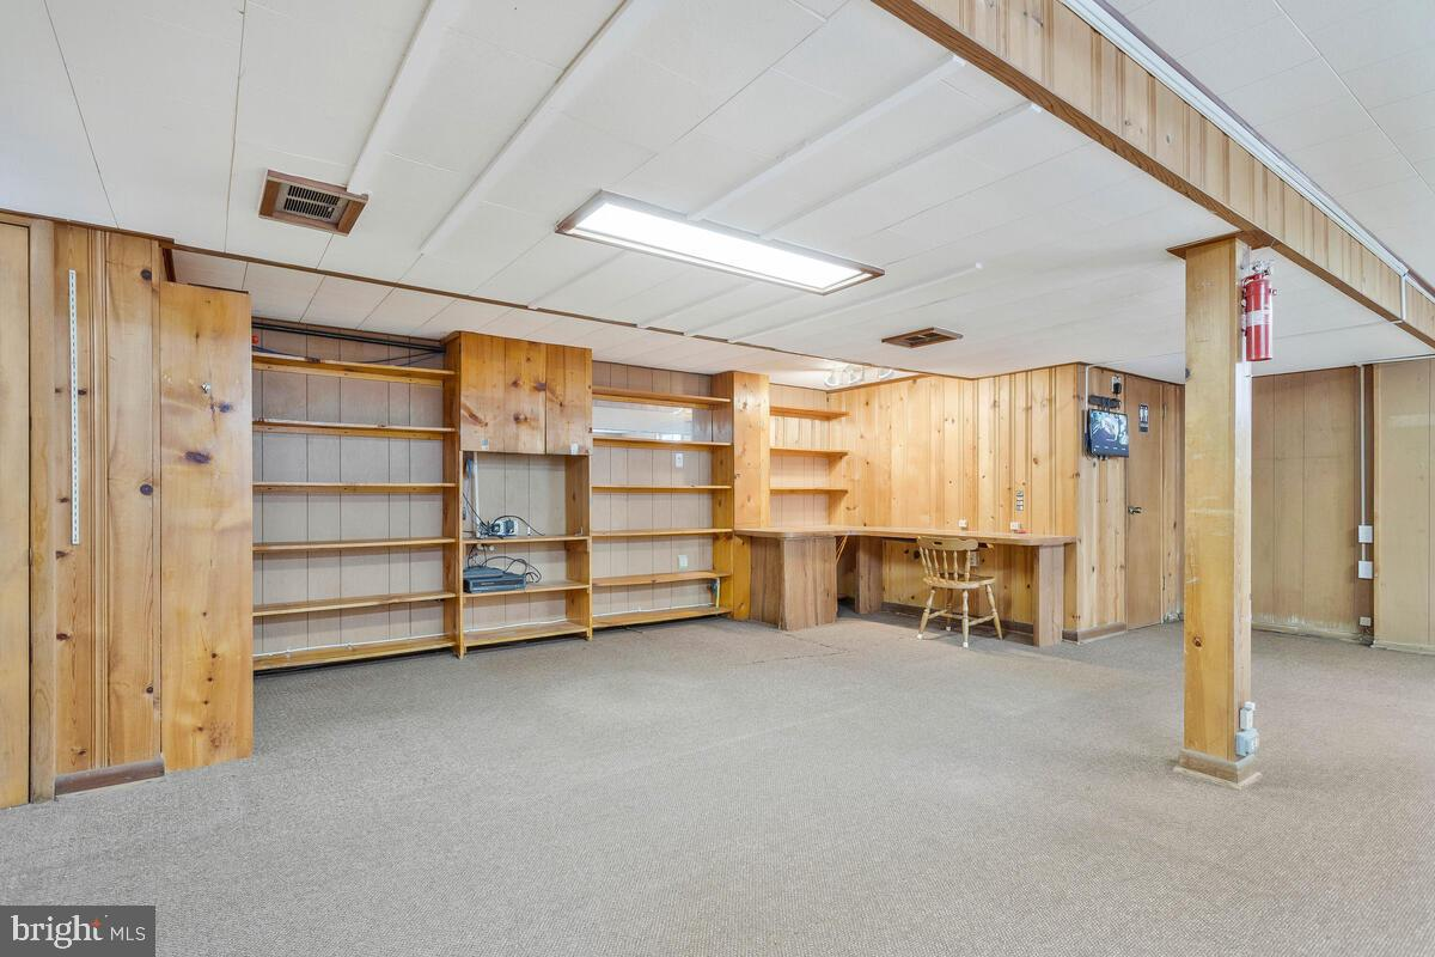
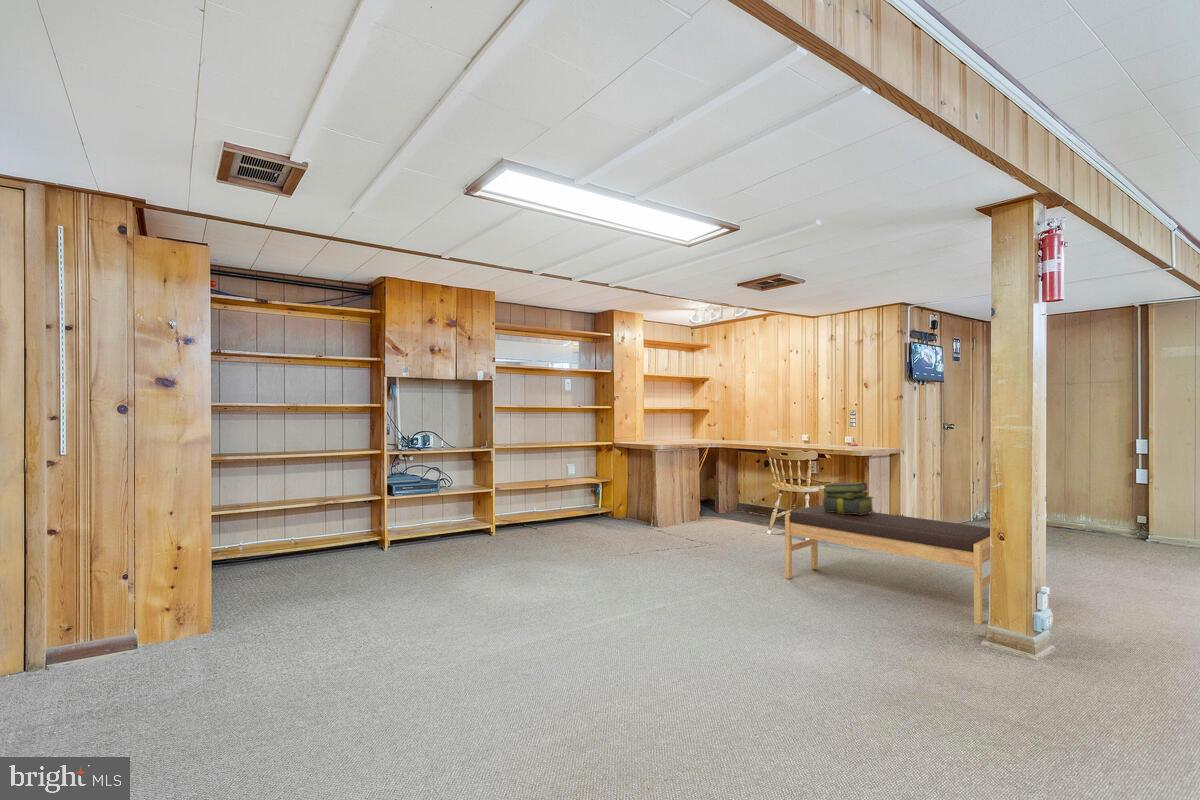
+ stack of books [822,481,876,515]
+ bench [784,504,991,625]
